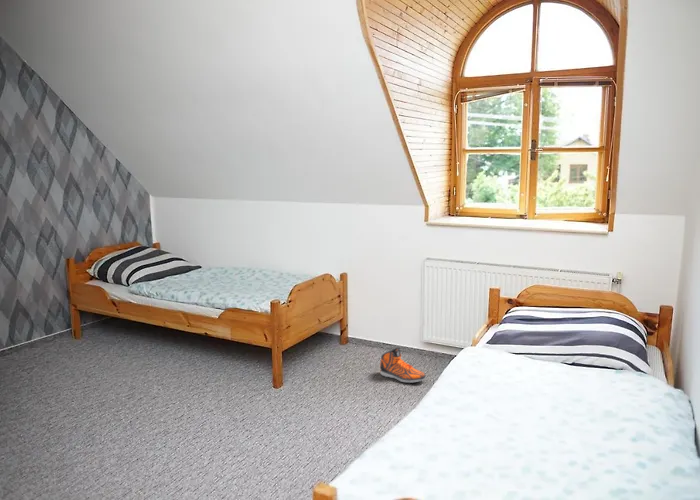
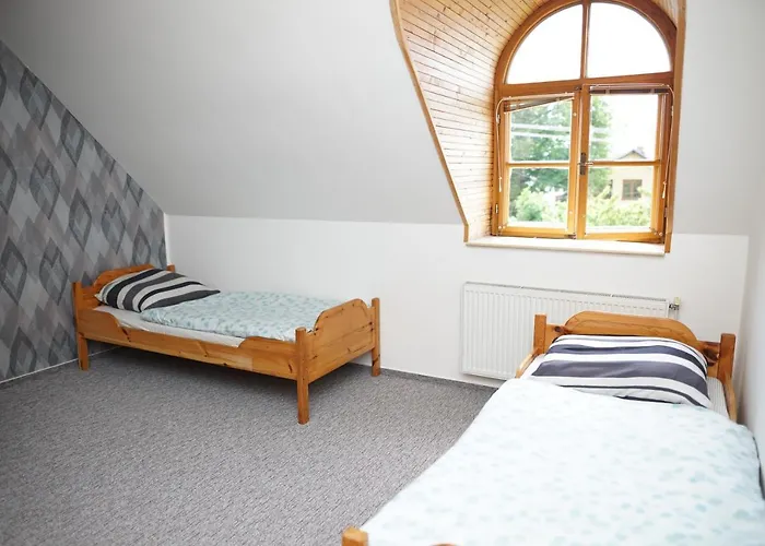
- sneaker [379,347,427,384]
